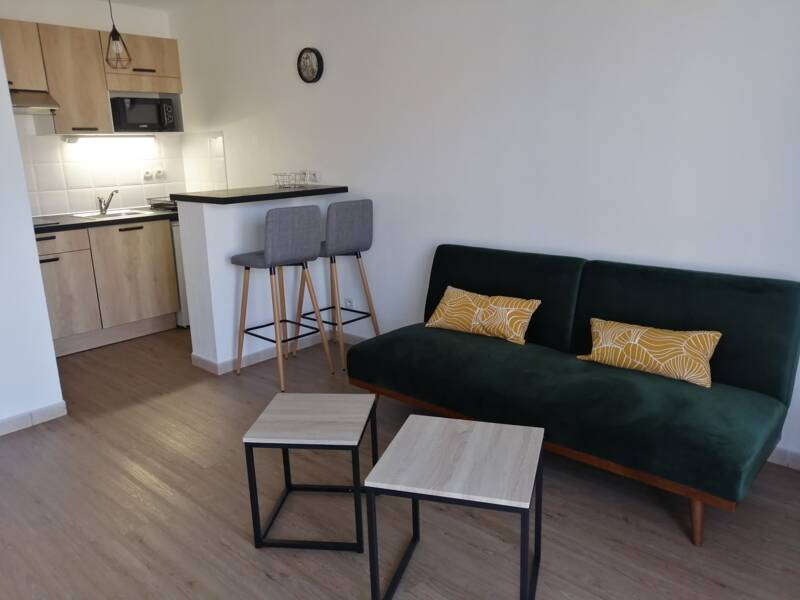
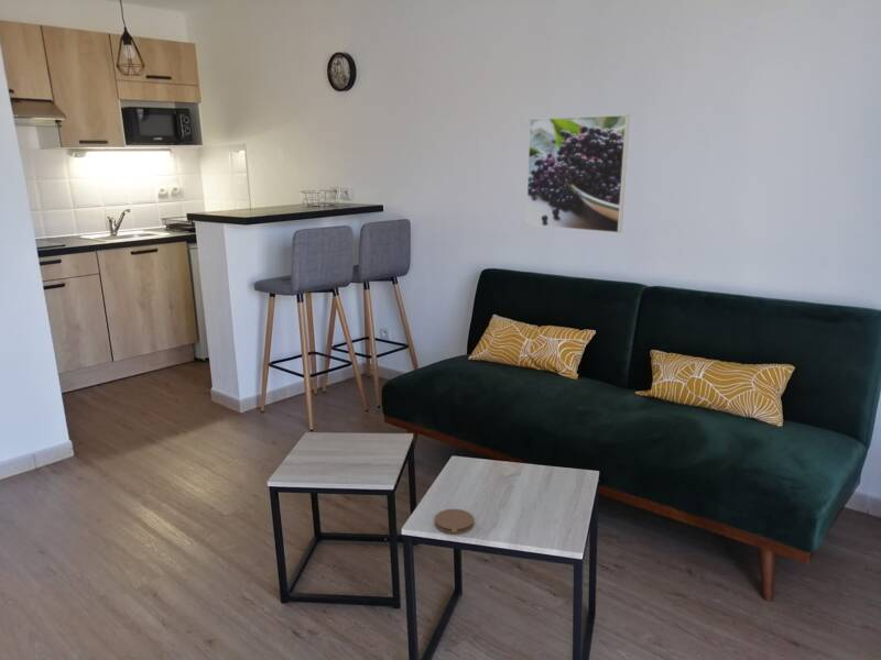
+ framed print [524,113,631,234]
+ coaster [434,508,475,535]
